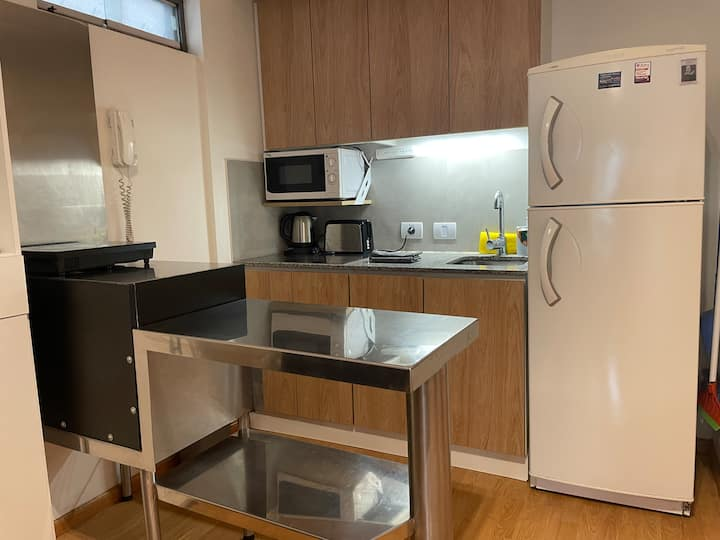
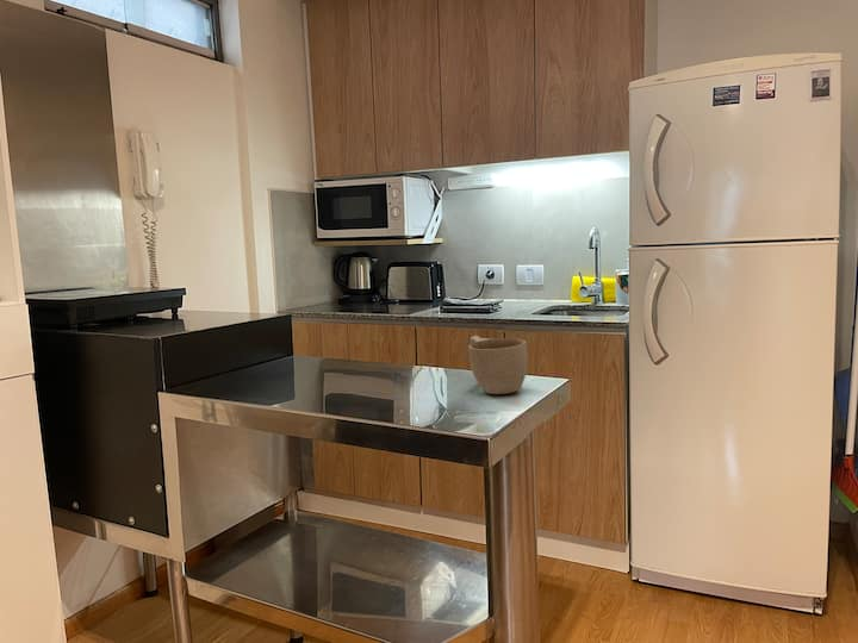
+ cup [467,335,529,395]
